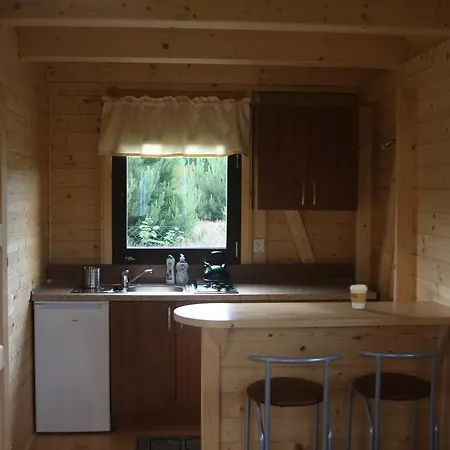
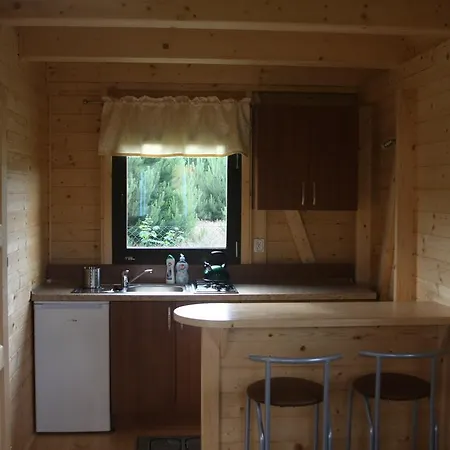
- coffee cup [349,284,368,310]
